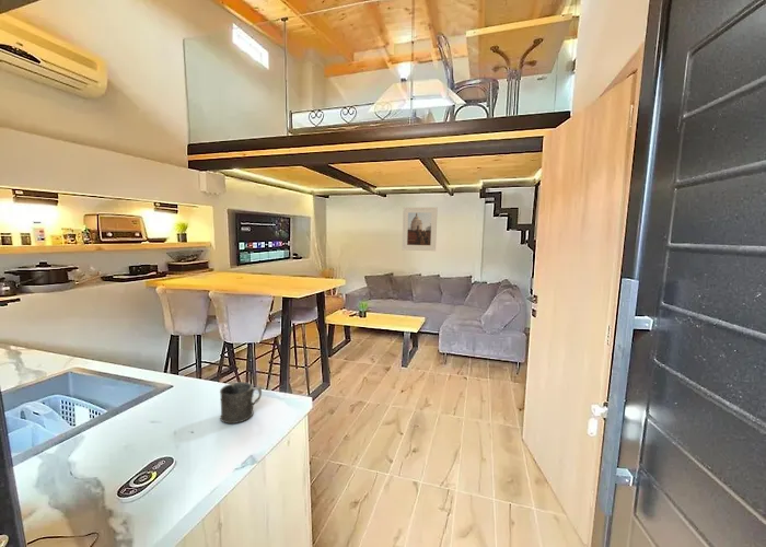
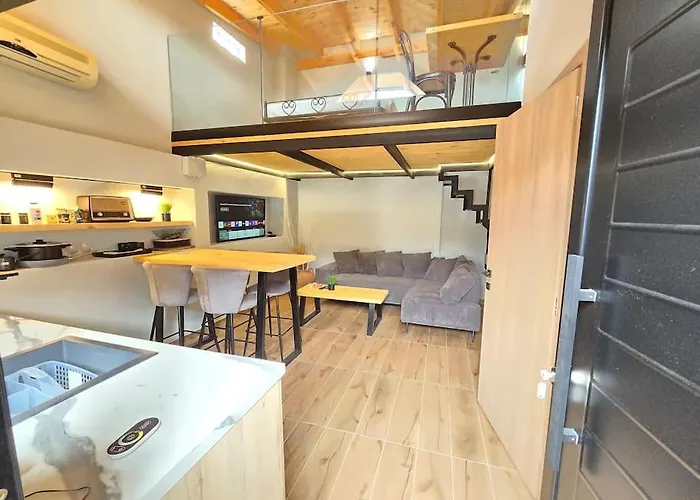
- mug [219,381,263,424]
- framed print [402,207,439,252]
